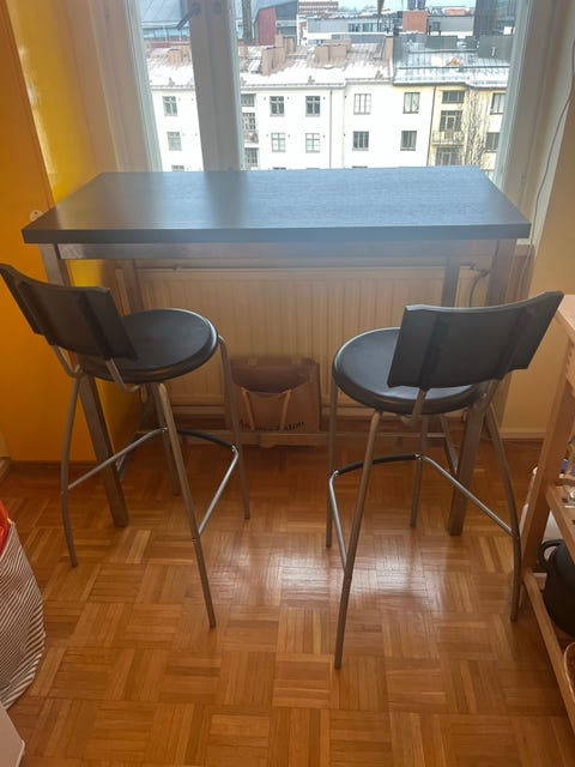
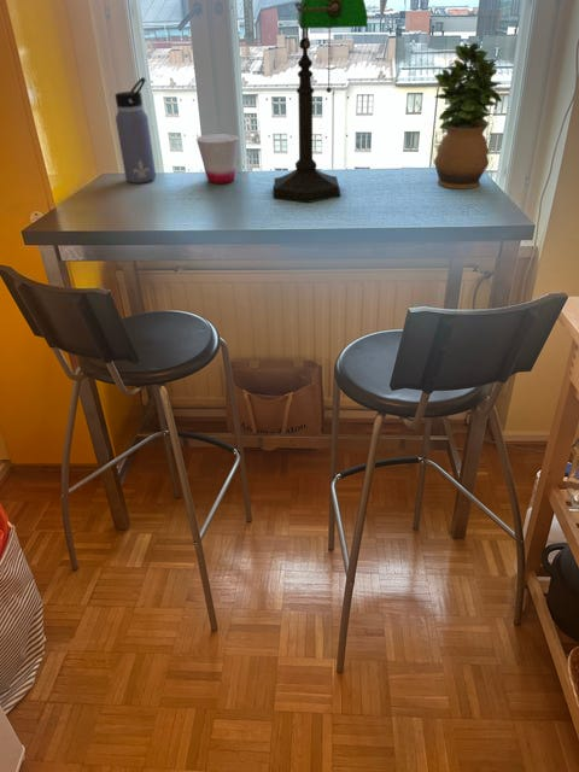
+ cup [195,133,240,185]
+ water bottle [115,76,157,185]
+ desk lamp [271,0,369,204]
+ potted plant [433,41,504,189]
